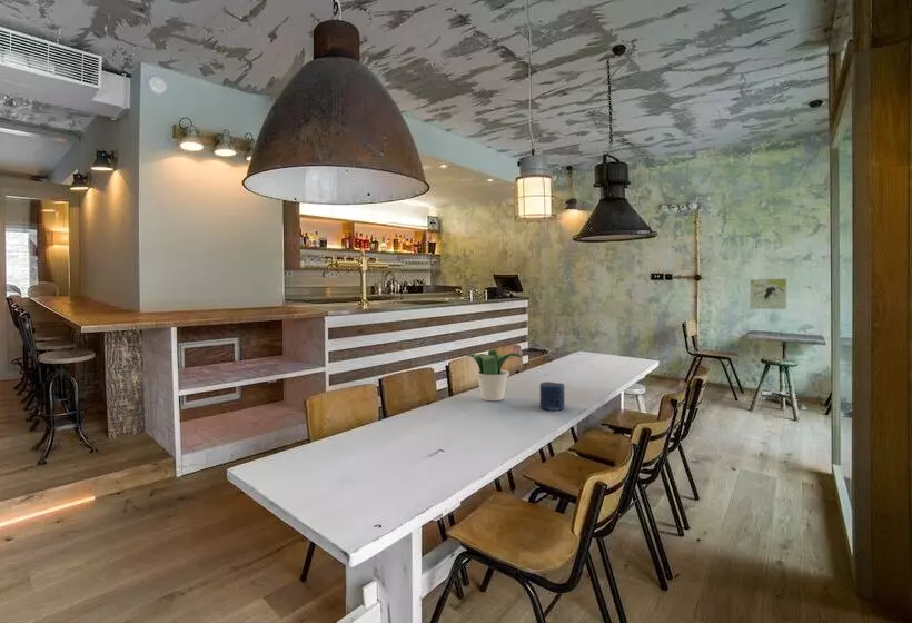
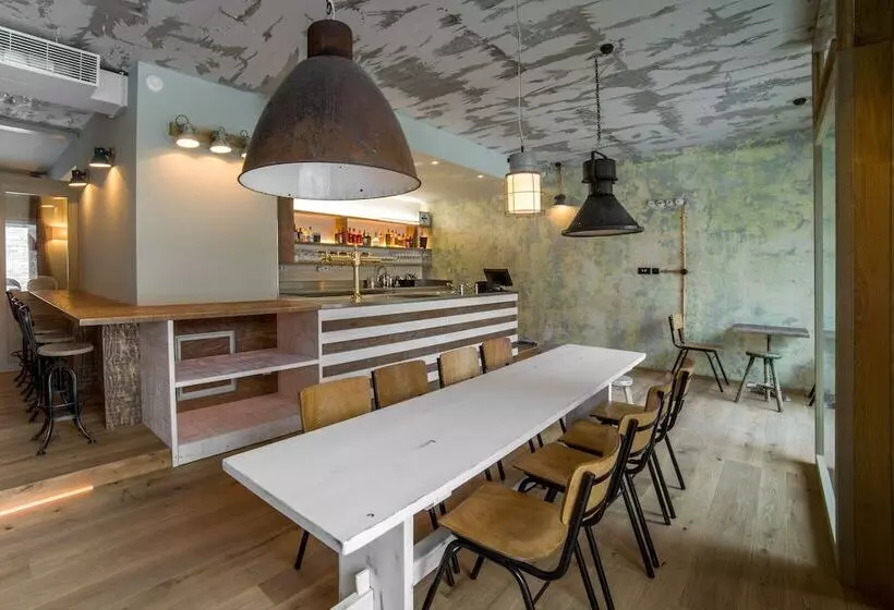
- potted plant [465,348,524,402]
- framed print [749,277,787,310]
- candle [539,380,565,412]
